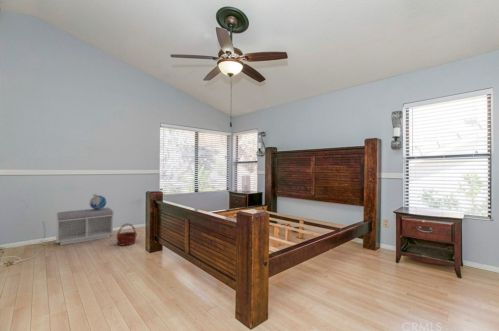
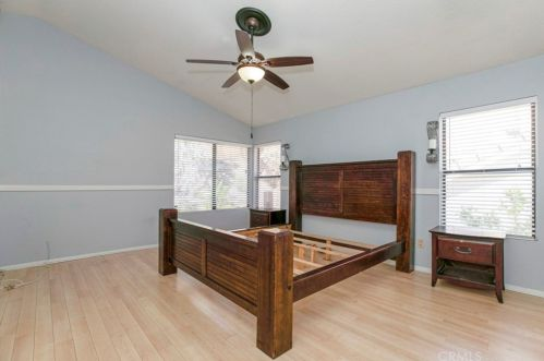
- bench [55,207,115,246]
- basket [115,223,138,247]
- decorative globe [88,193,107,210]
